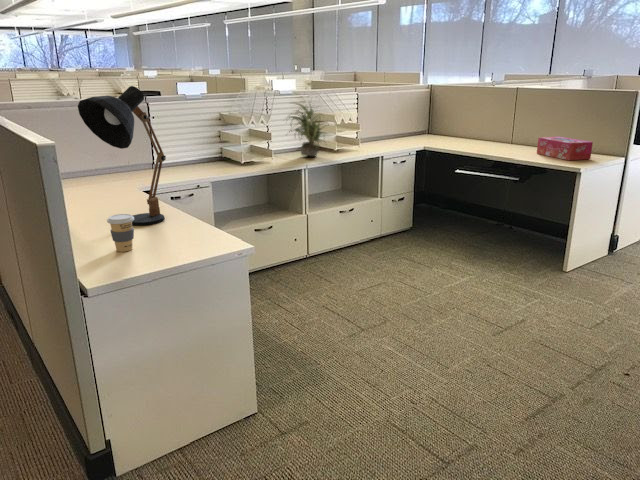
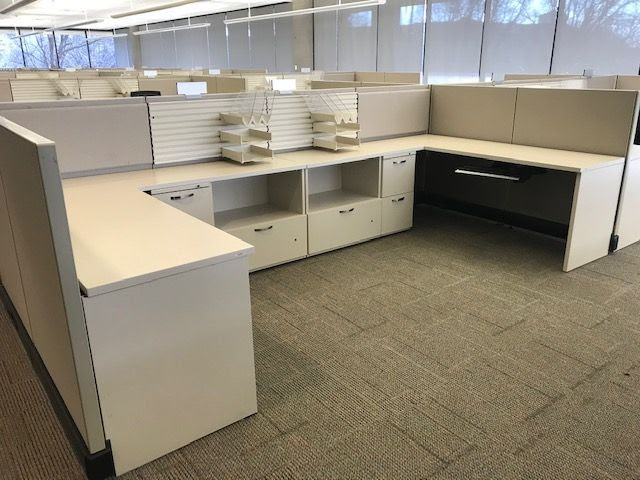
- tissue box [536,136,594,161]
- potted plant [283,100,332,157]
- desk lamp [77,85,167,226]
- coffee cup [106,213,135,253]
